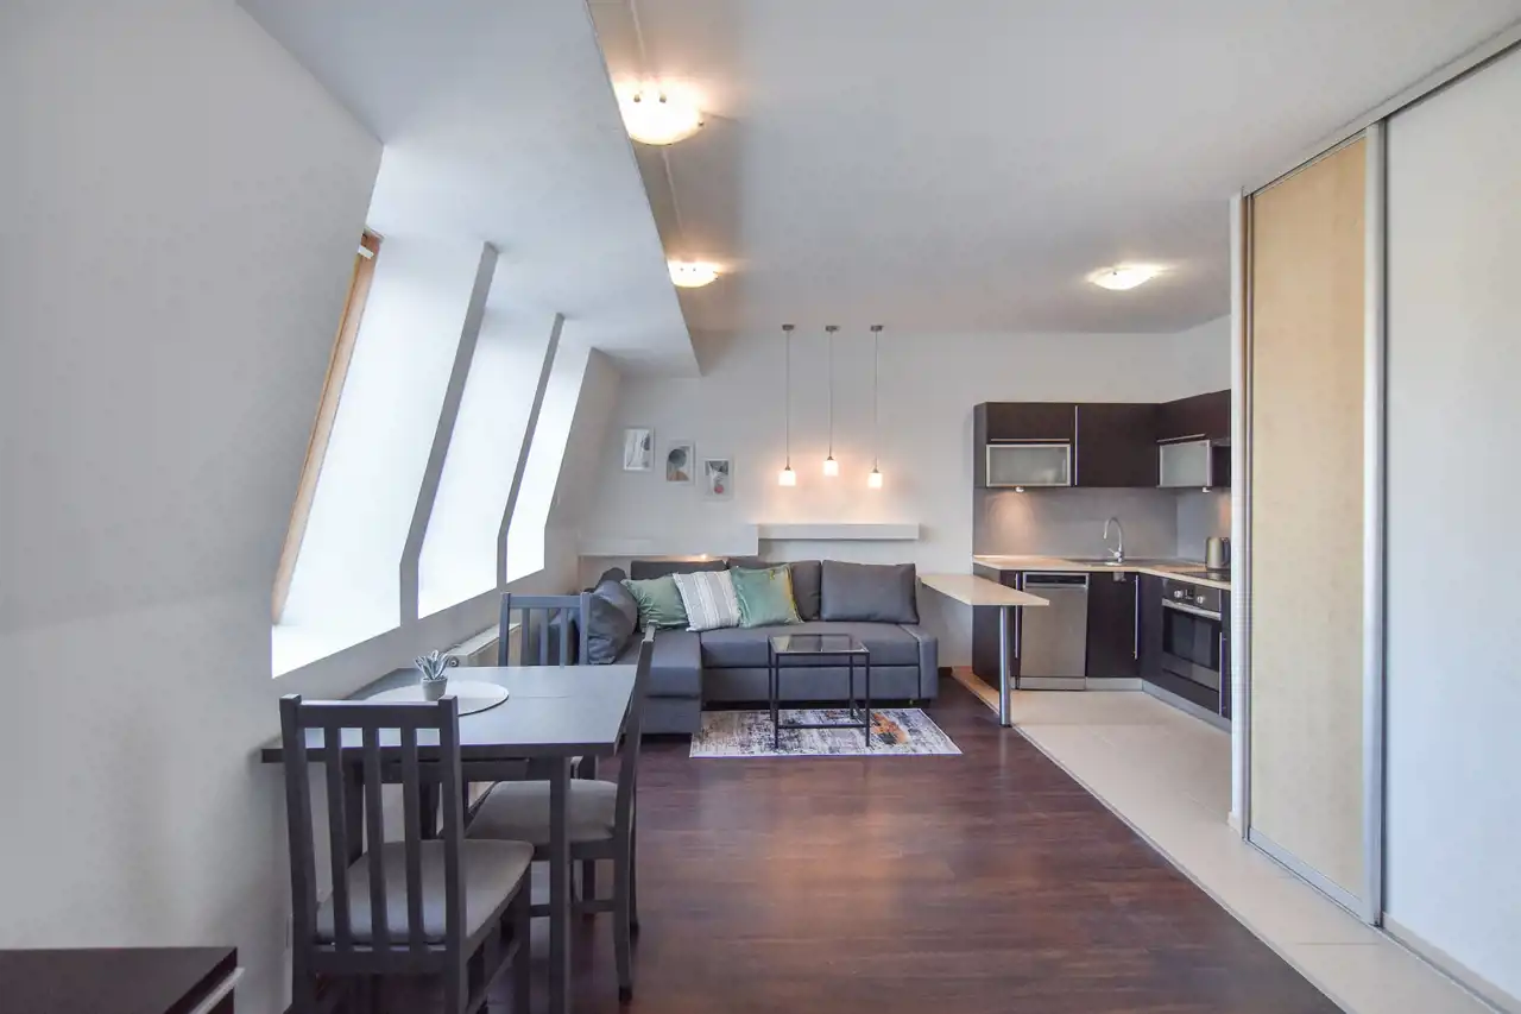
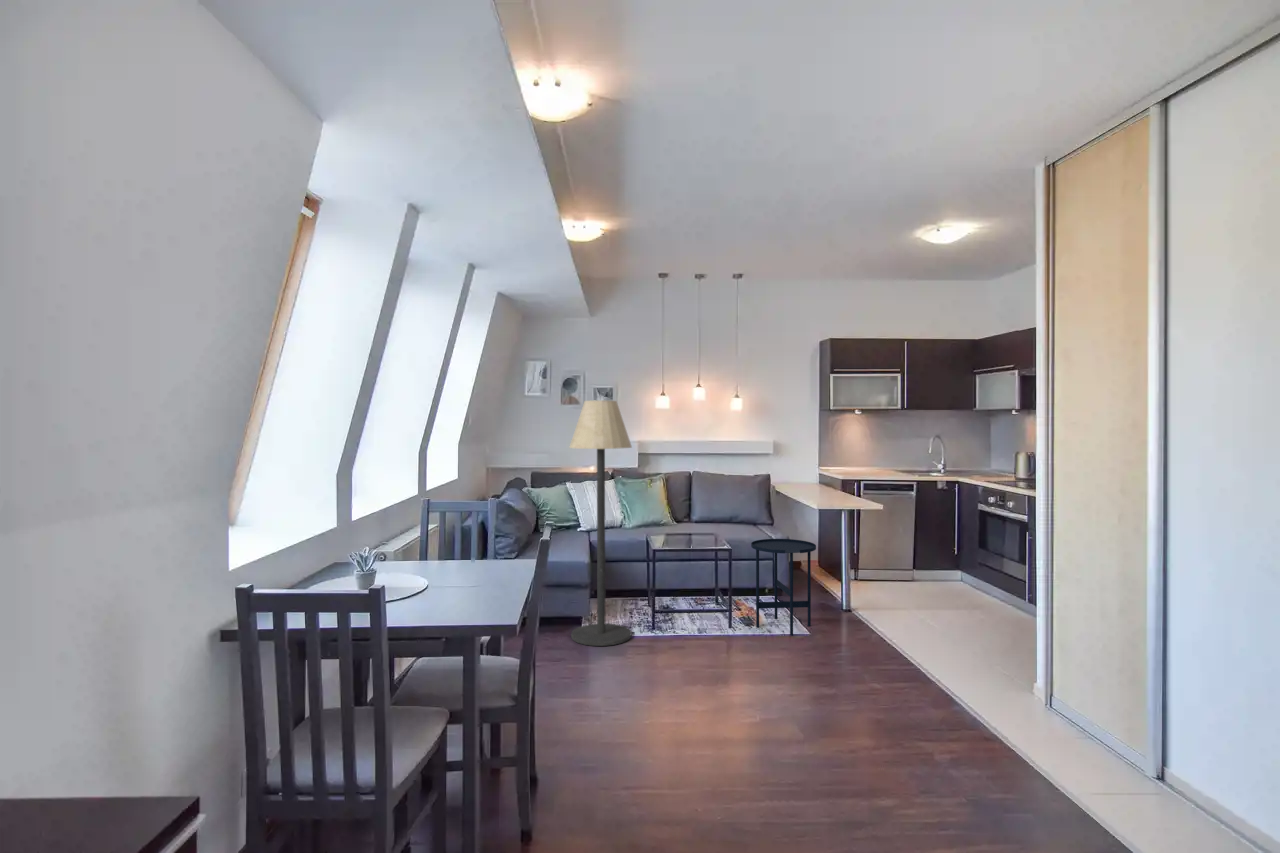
+ floor lamp [568,400,633,647]
+ side table [750,538,817,636]
